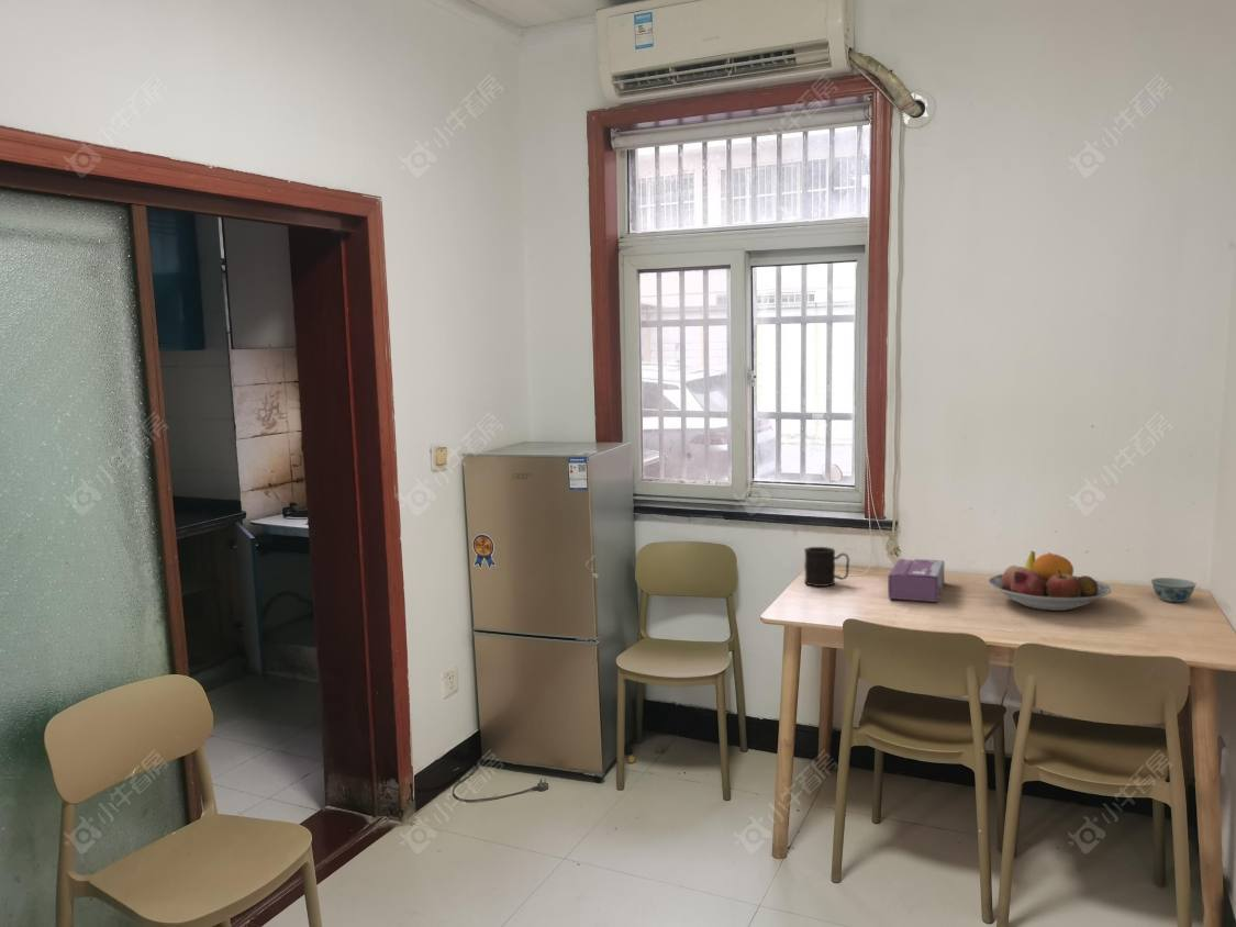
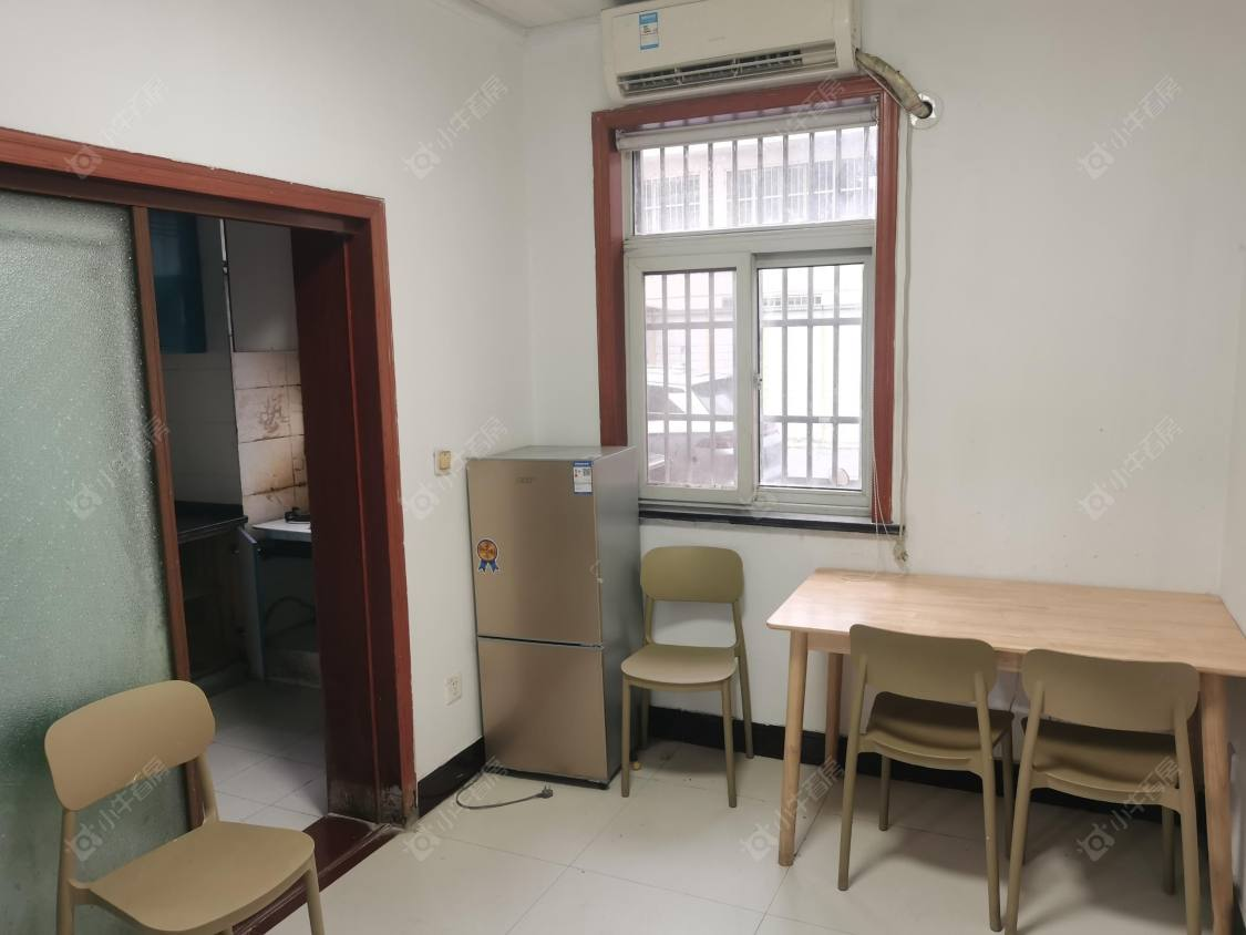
- mug [803,546,850,588]
- tissue box [887,558,946,603]
- fruit bowl [987,550,1113,612]
- bowl [1149,577,1198,603]
